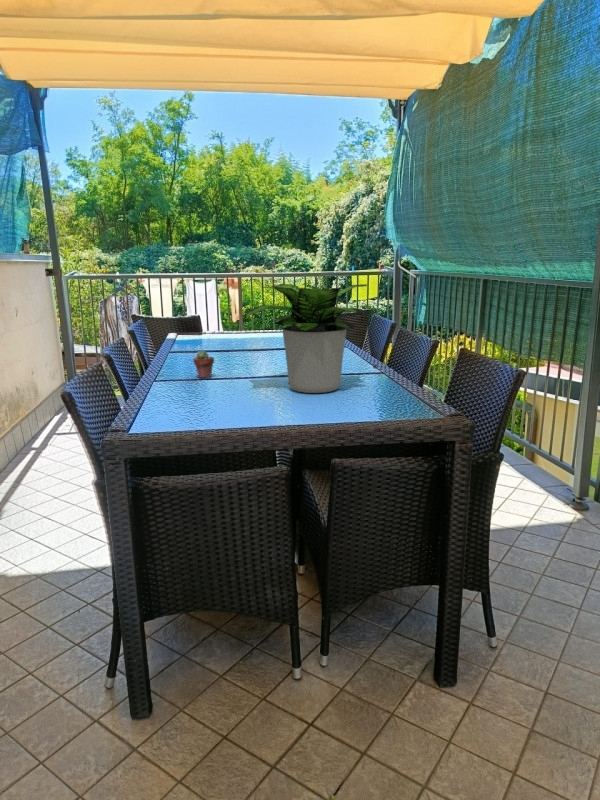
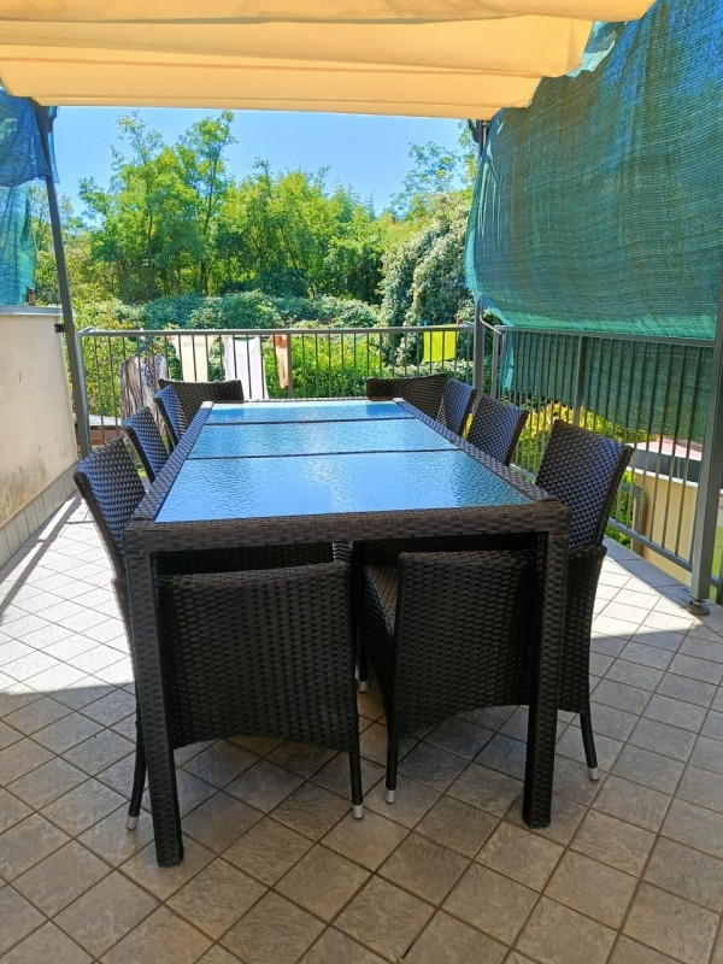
- potted plant [242,283,372,394]
- potted succulent [192,349,215,379]
